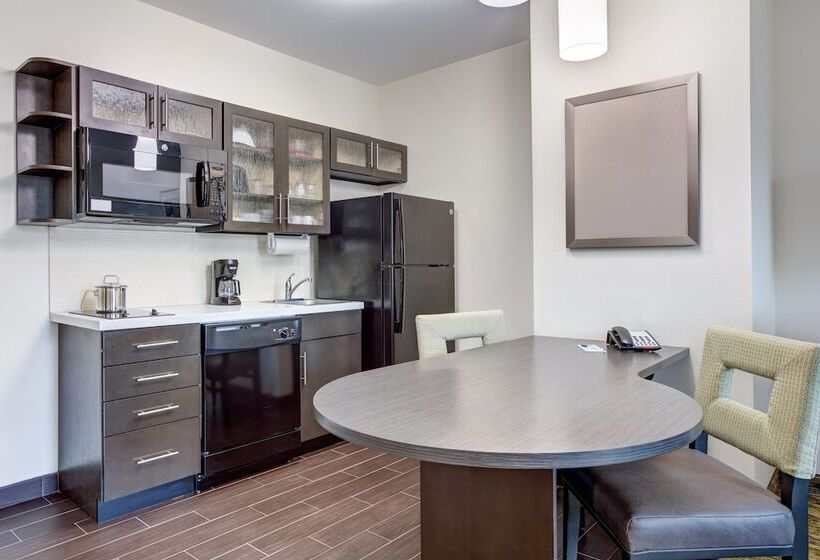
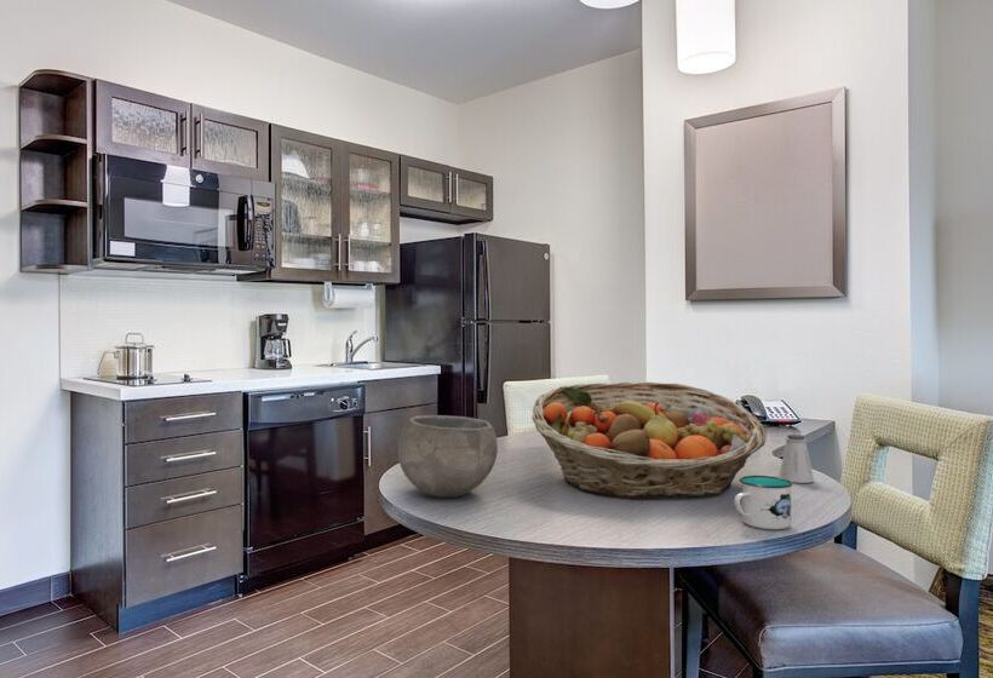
+ saltshaker [777,433,815,484]
+ mug [733,475,794,530]
+ fruit basket [530,381,767,500]
+ bowl [396,414,499,499]
